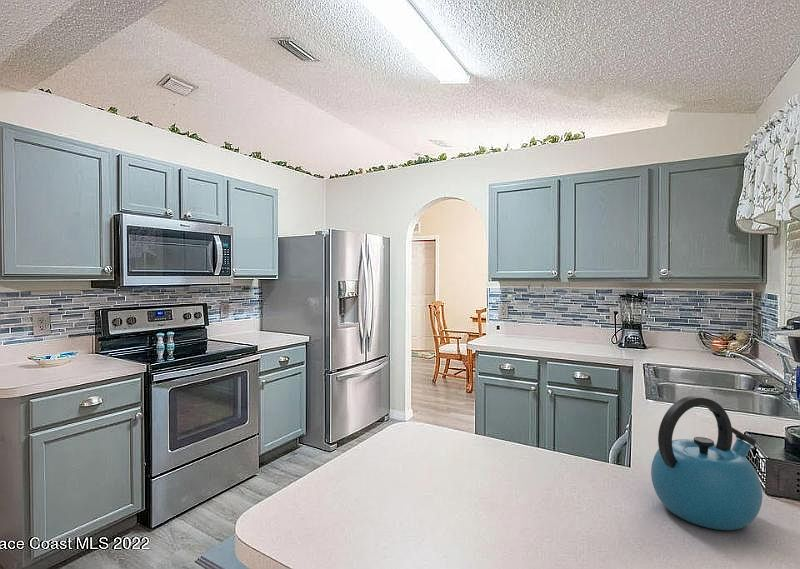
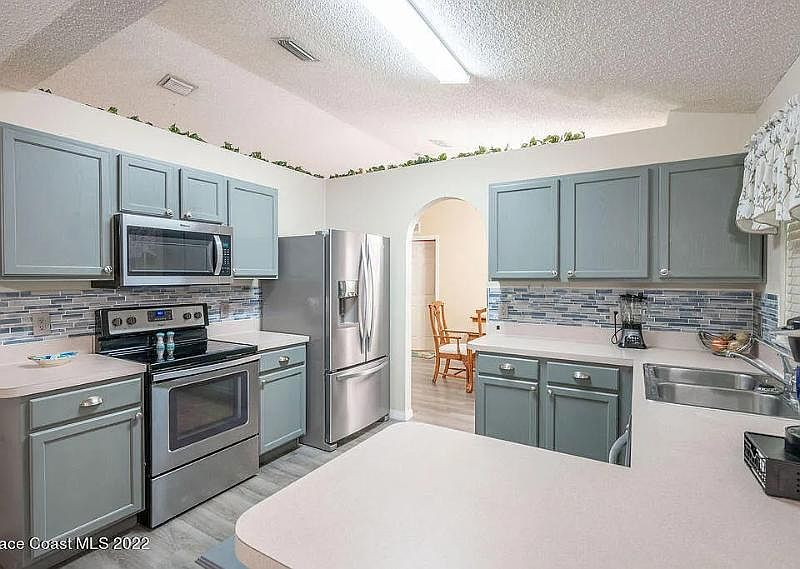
- kettle [650,395,763,531]
